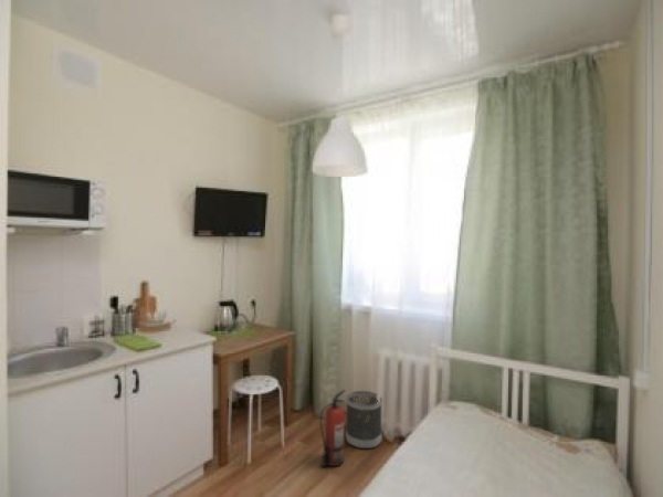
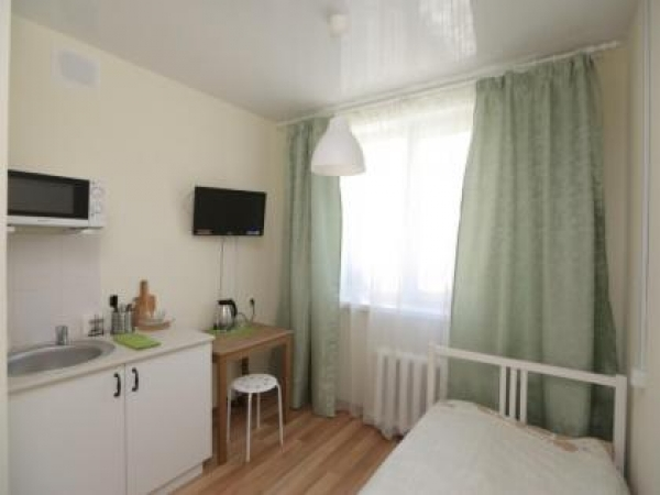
- wastebasket [345,390,383,450]
- fire extinguisher [319,389,347,467]
